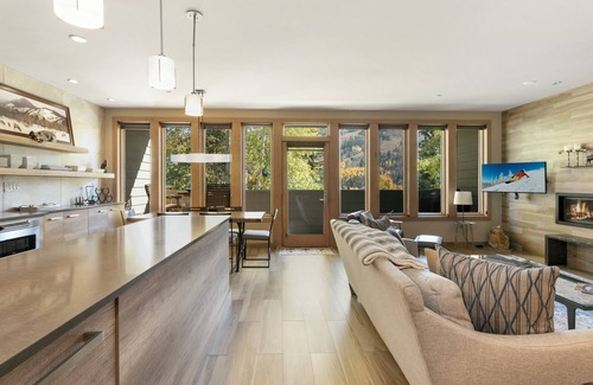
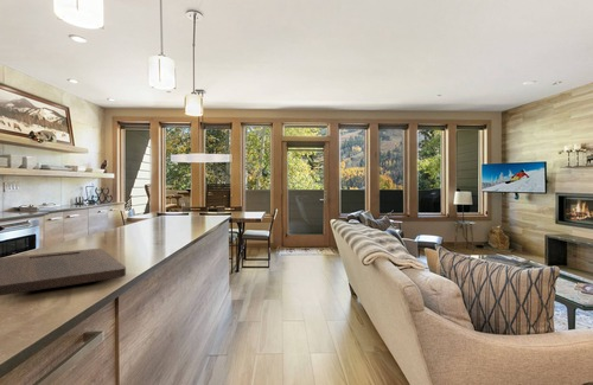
+ cutting board [0,248,127,297]
